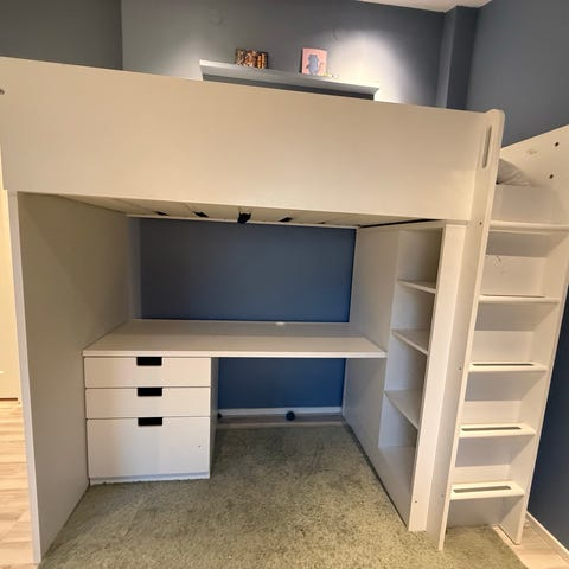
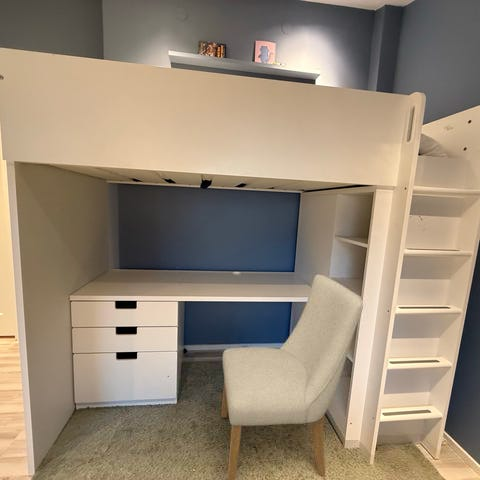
+ chair [220,274,364,480]
